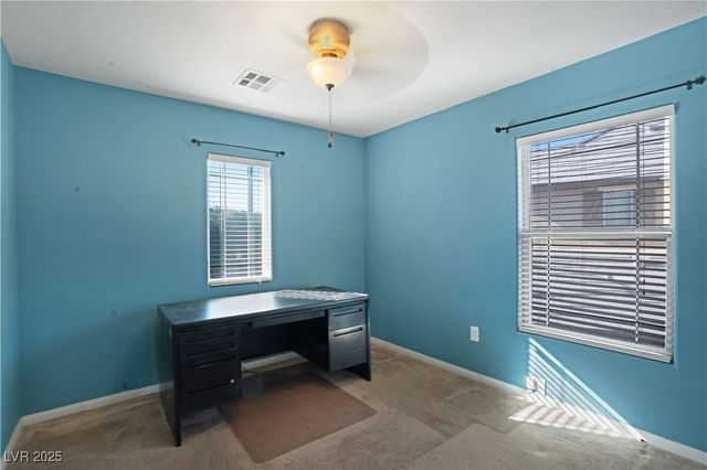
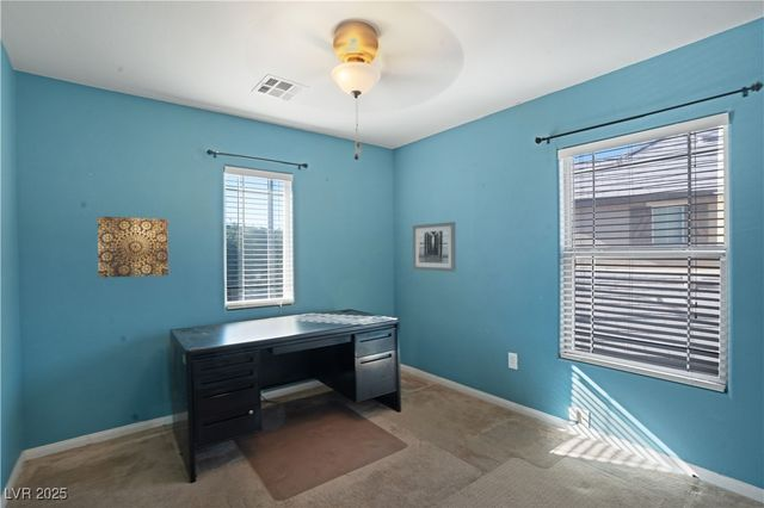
+ wall art [412,221,457,273]
+ wall art [97,215,170,279]
